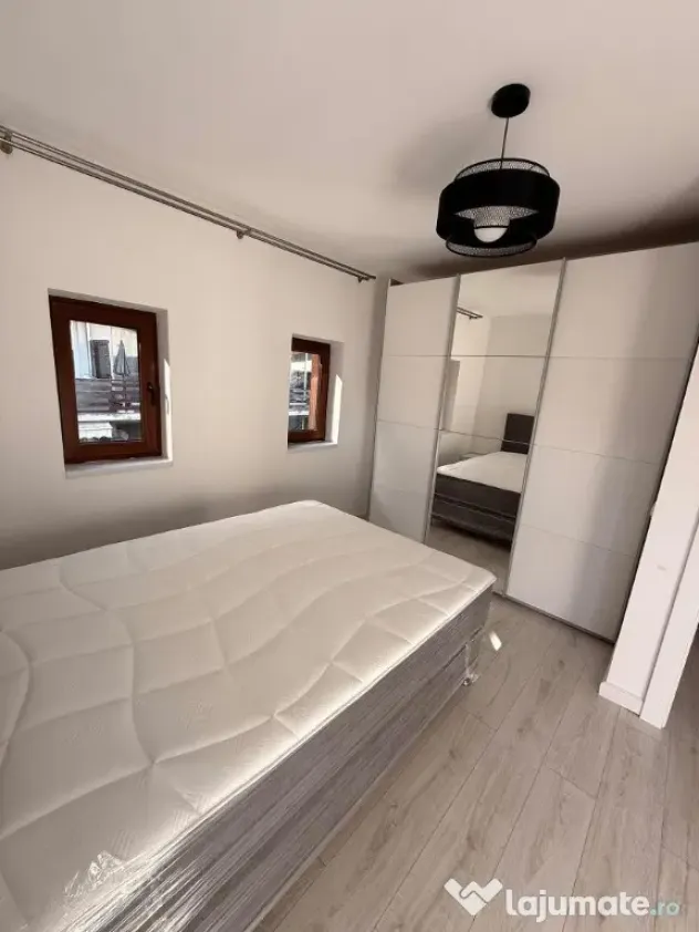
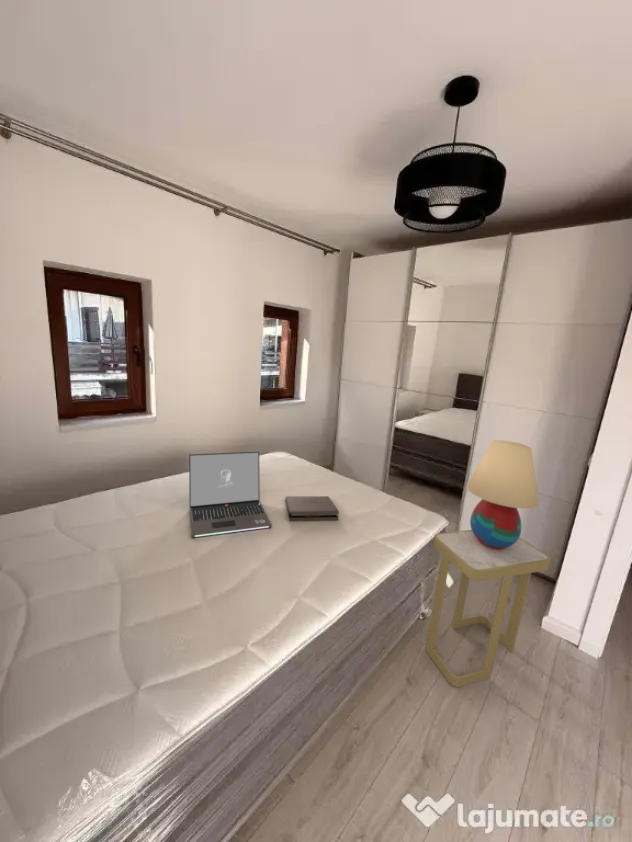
+ pizza box [284,495,340,522]
+ laptop [188,451,273,539]
+ side table [424,529,551,688]
+ table lamp [466,439,540,550]
